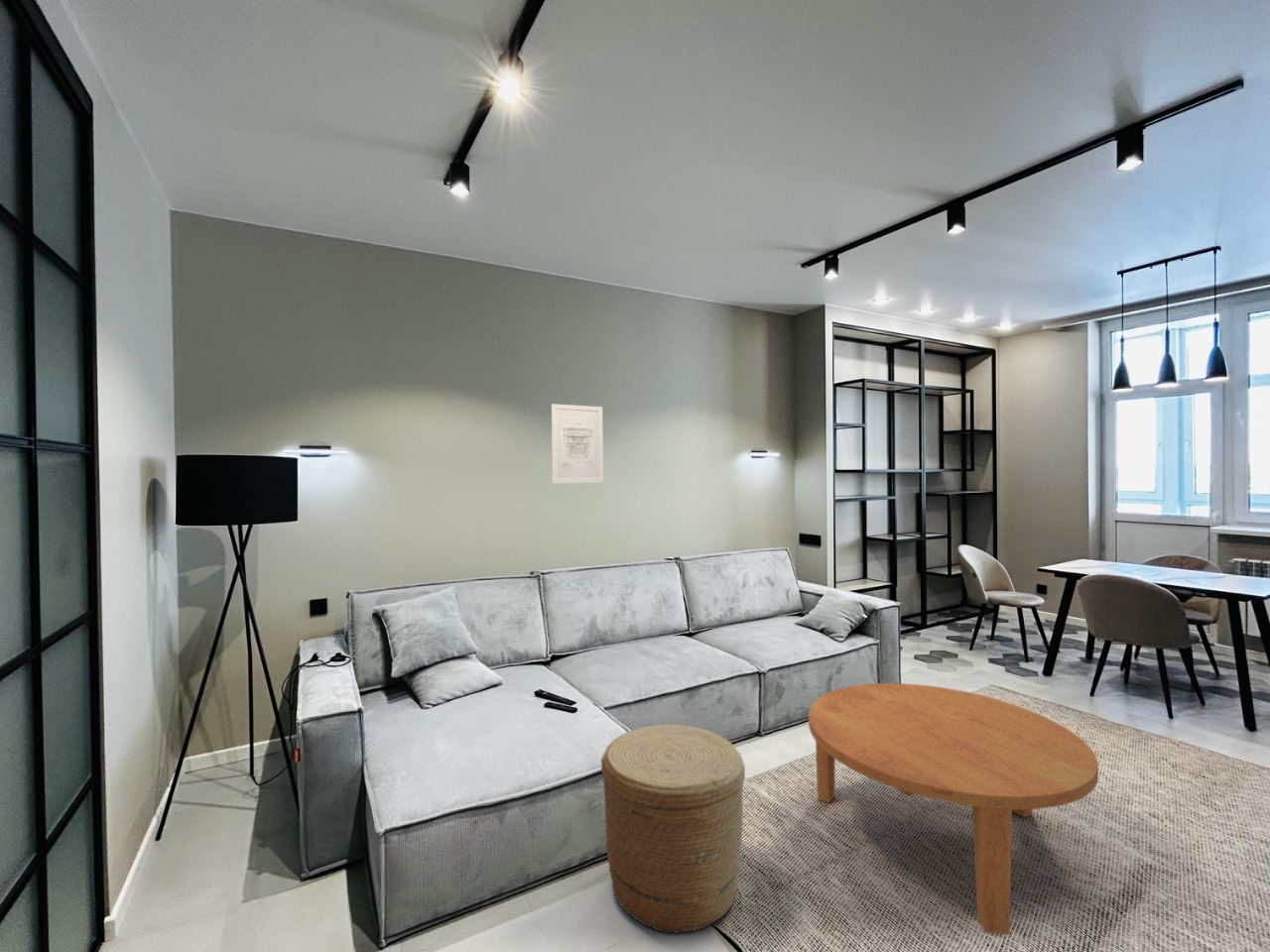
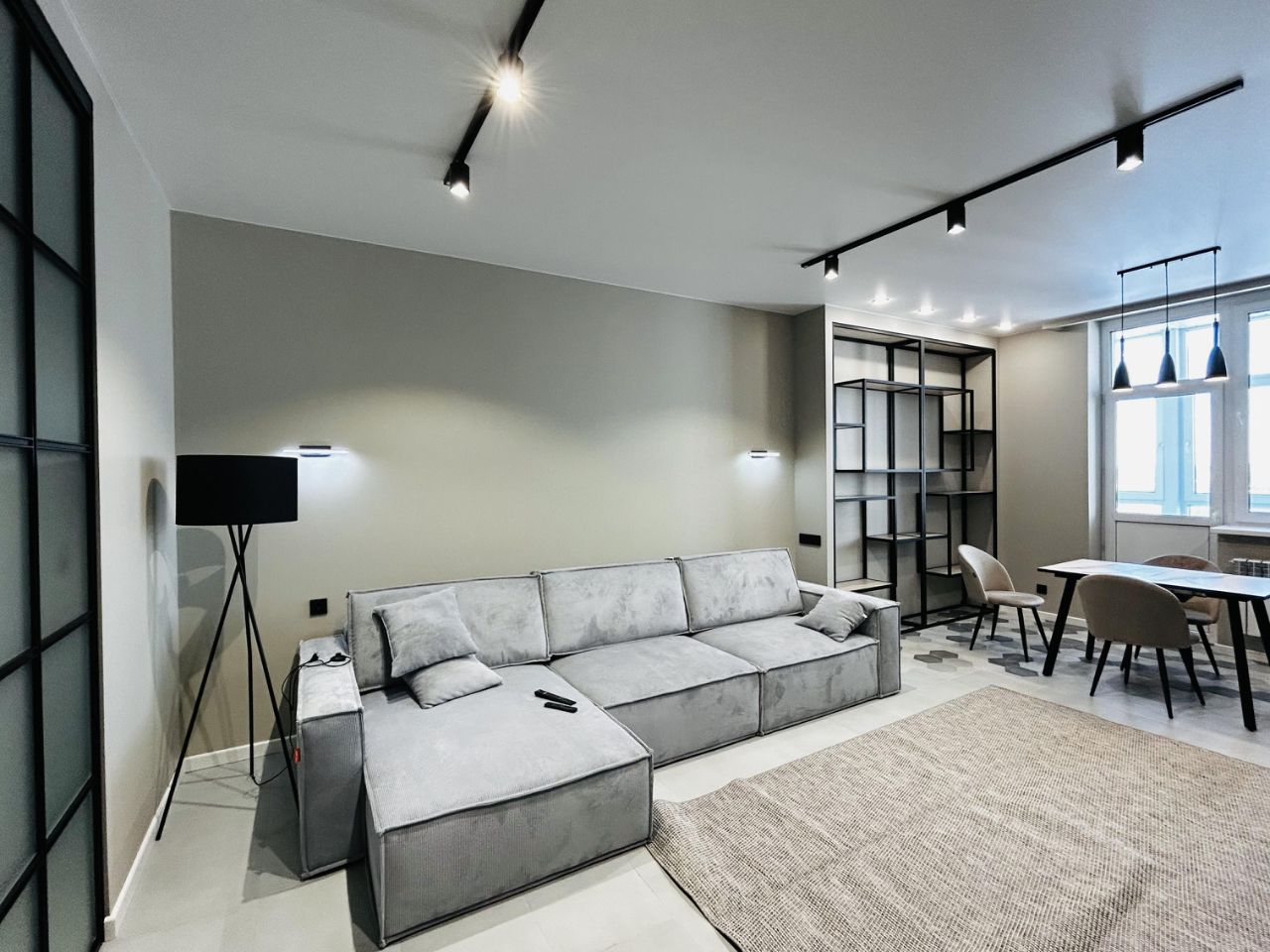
- basket [600,724,746,934]
- coffee table [808,682,1099,935]
- wall art [551,403,604,484]
